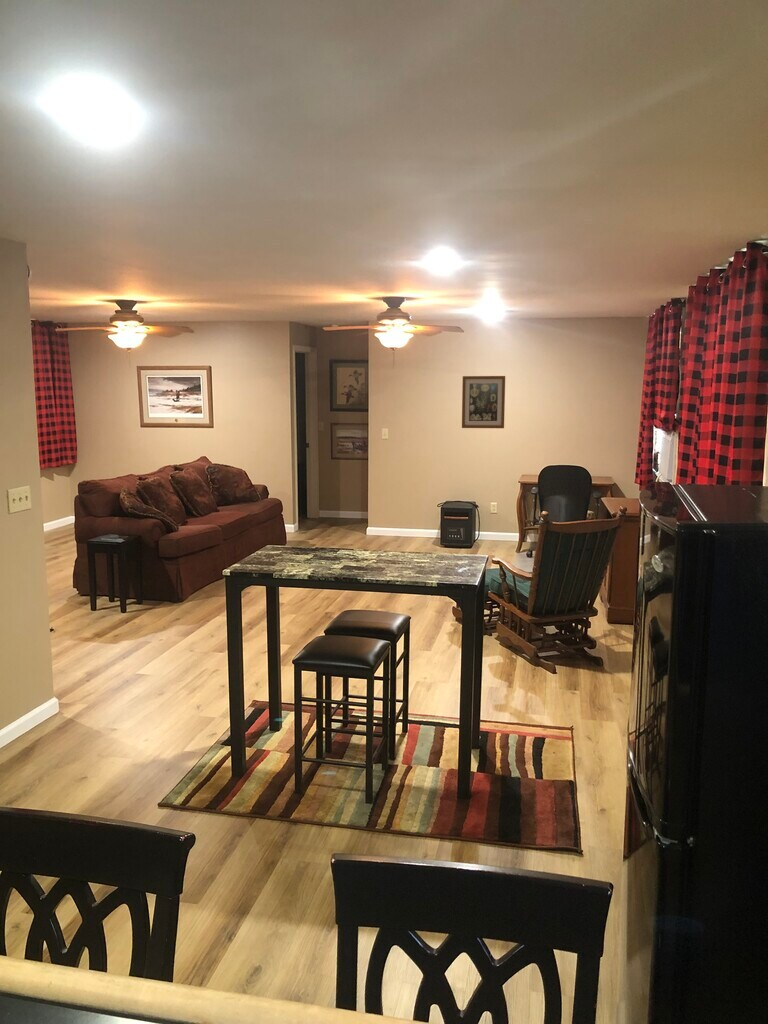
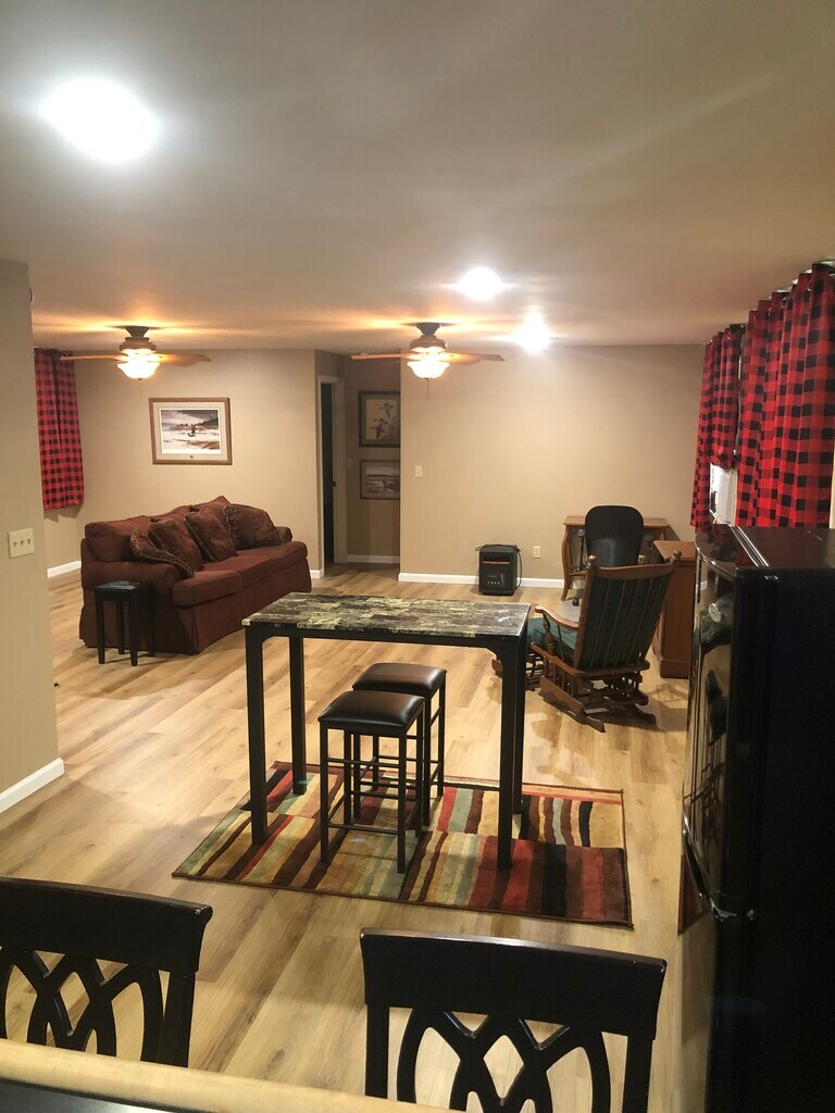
- wall art [461,375,506,429]
